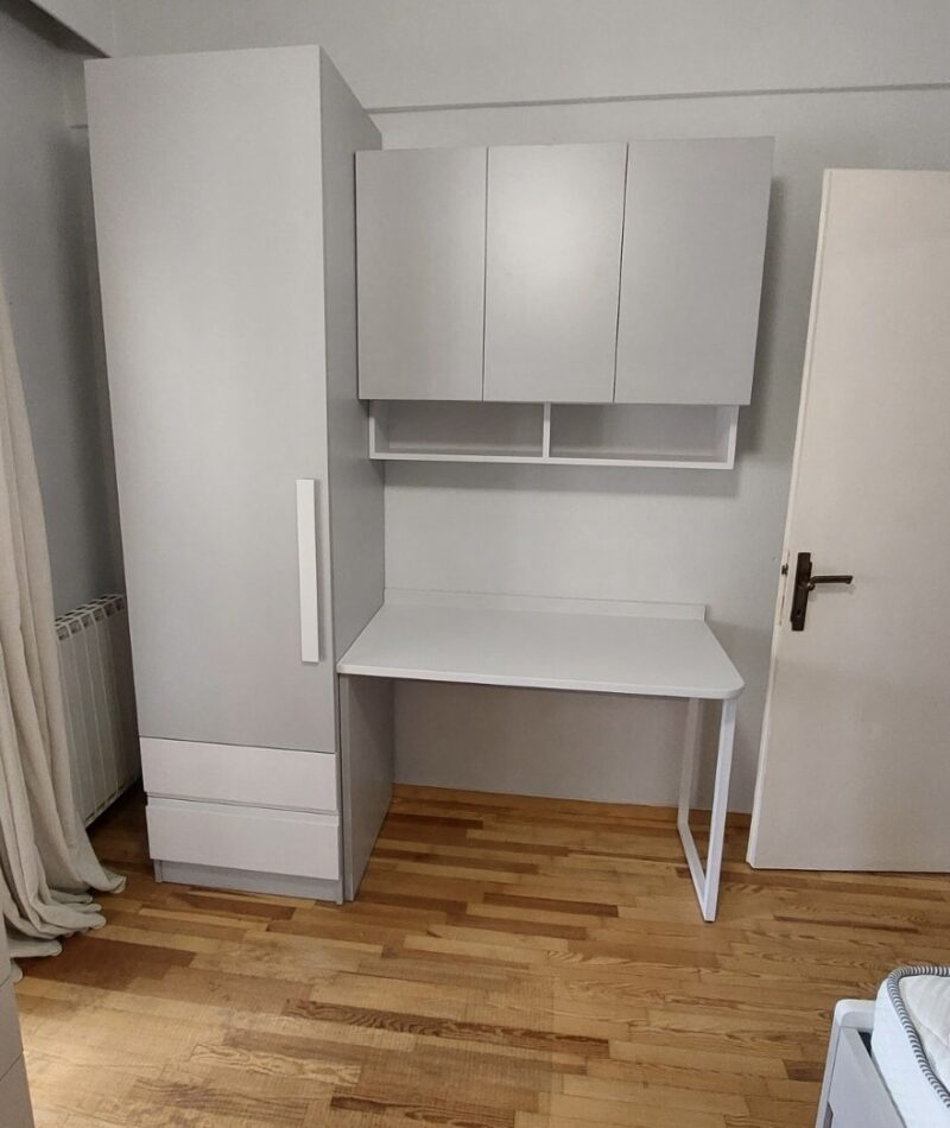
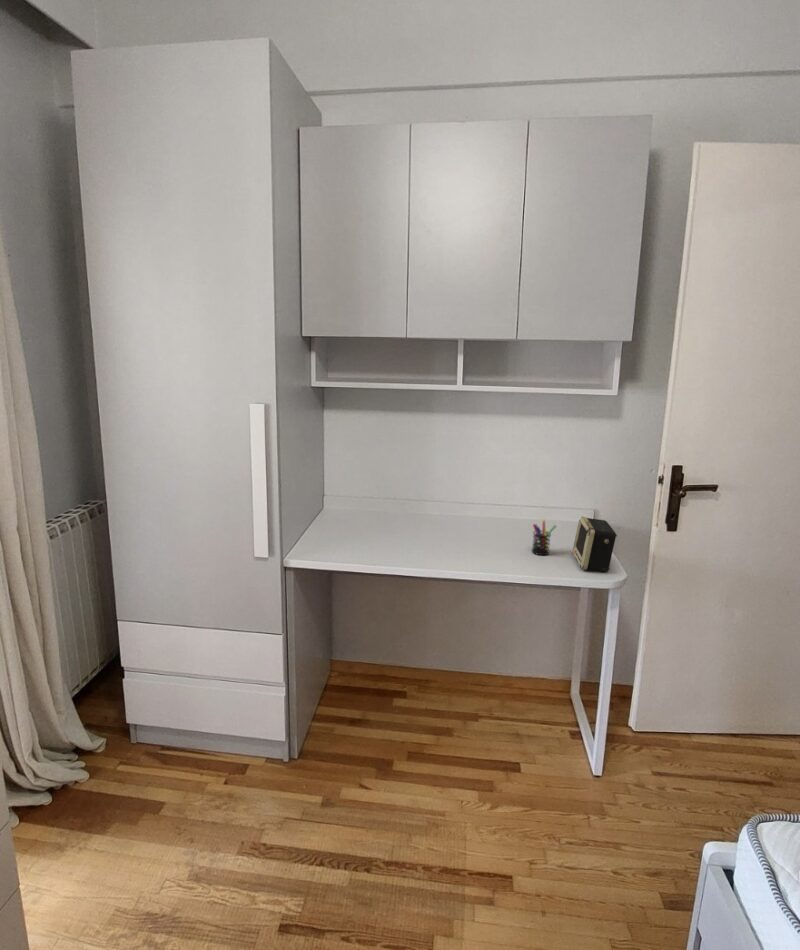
+ speaker [572,516,618,573]
+ pen holder [531,518,557,556]
